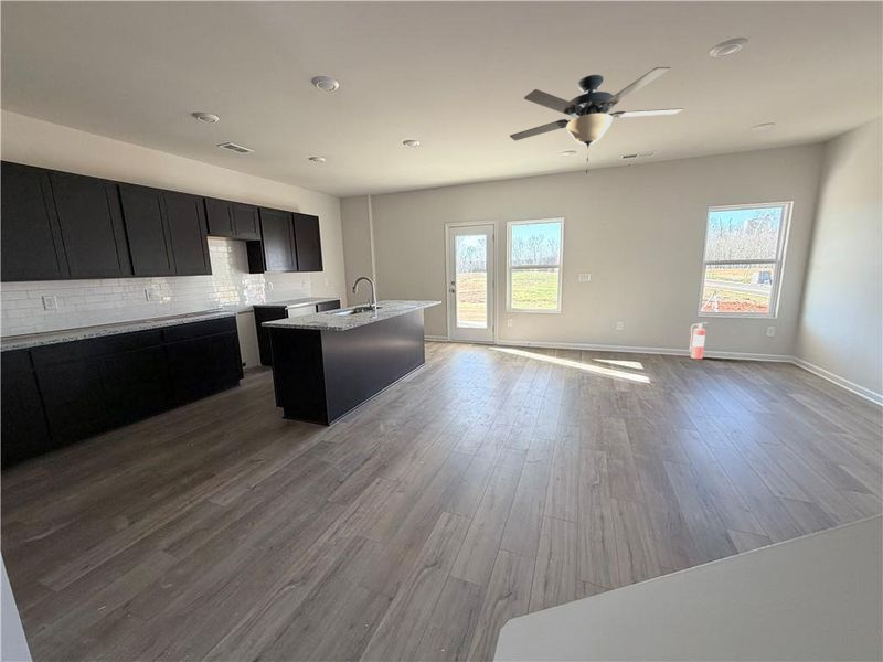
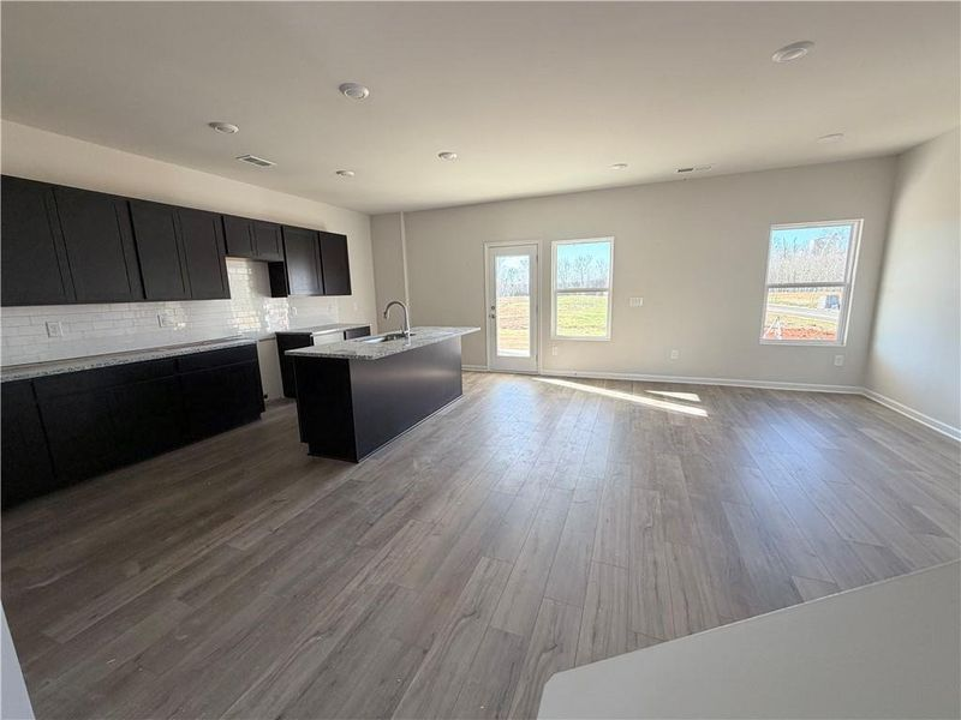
- fire extinguisher [689,321,709,360]
- ceiling fan [509,66,684,174]
